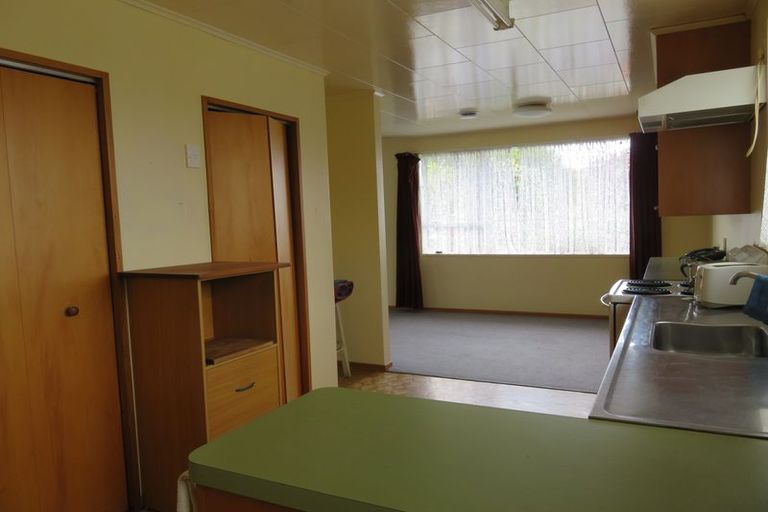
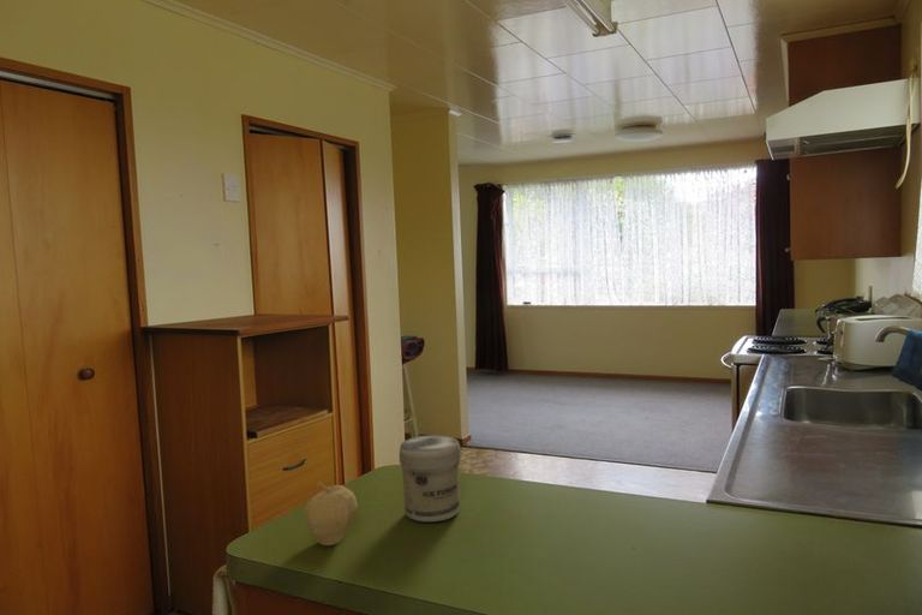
+ jar [399,434,462,523]
+ fruit [304,480,359,547]
